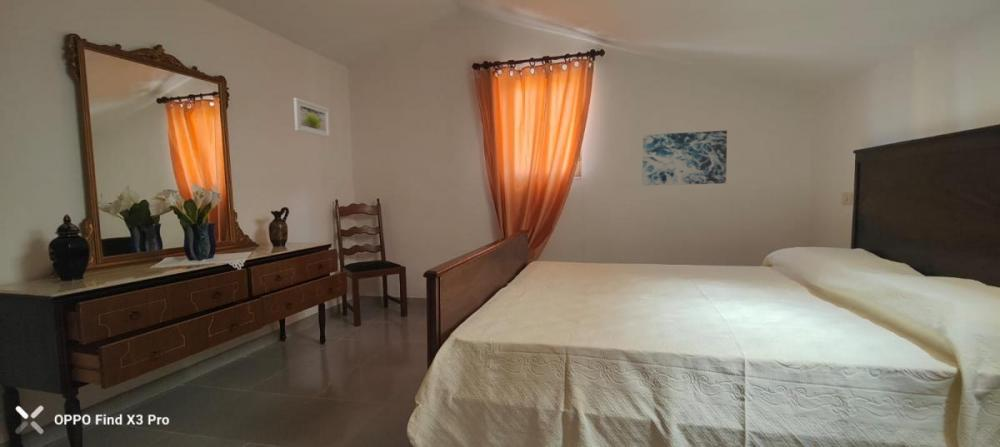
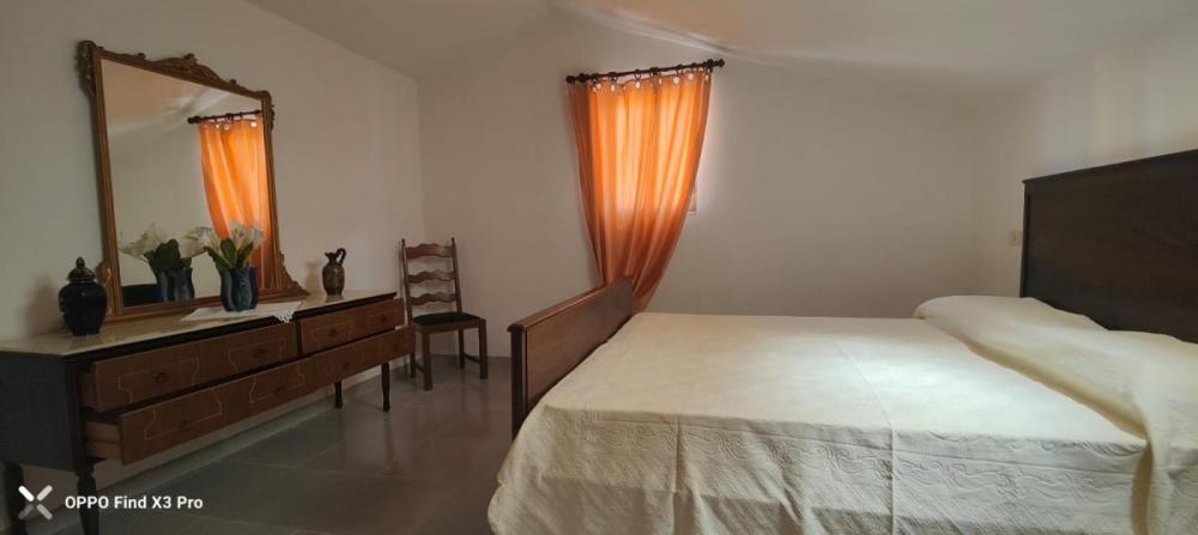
- wall art [642,129,728,186]
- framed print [293,97,331,139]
